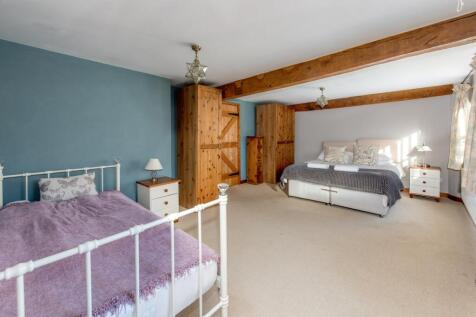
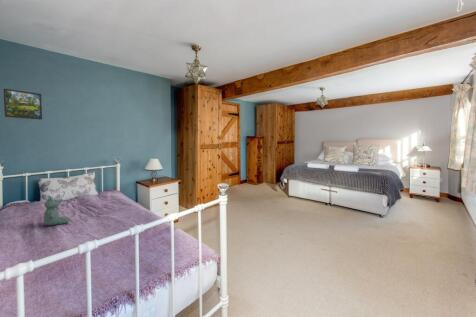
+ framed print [3,88,43,121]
+ stuffed bear [43,195,70,226]
